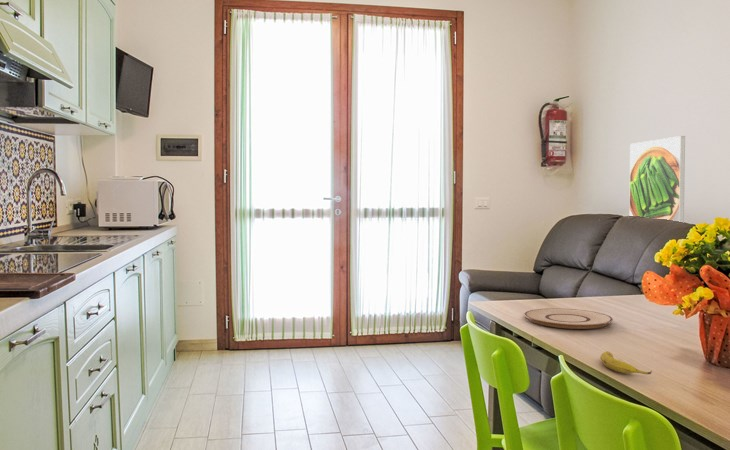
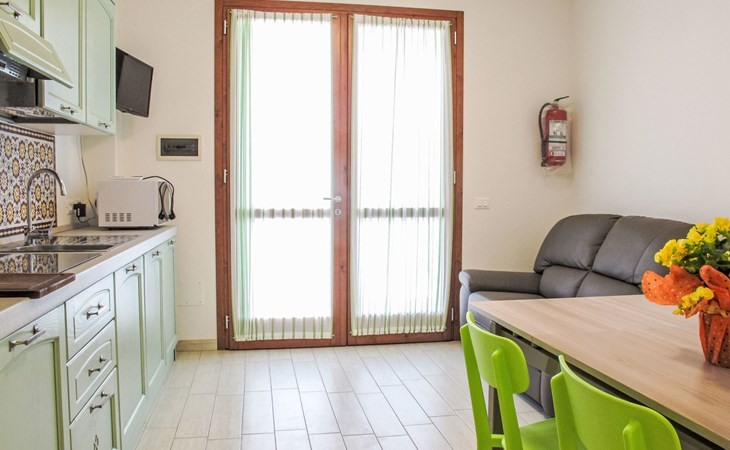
- banana [599,350,653,375]
- plate [523,307,614,330]
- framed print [628,135,686,224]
